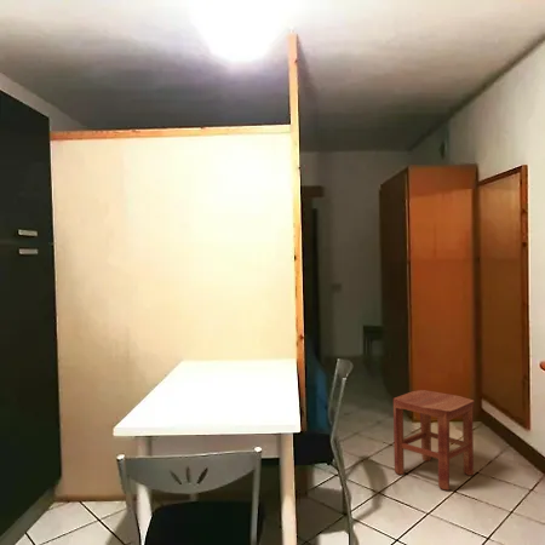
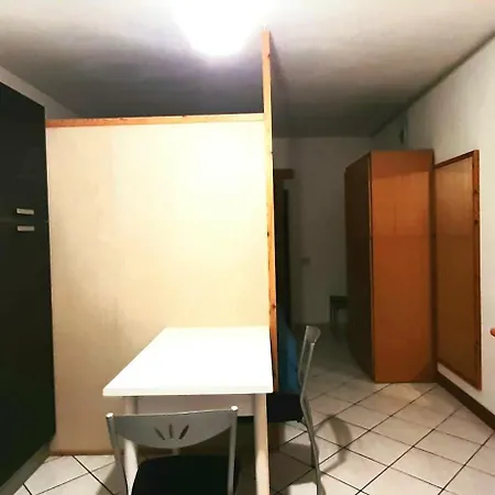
- stool [392,389,476,492]
